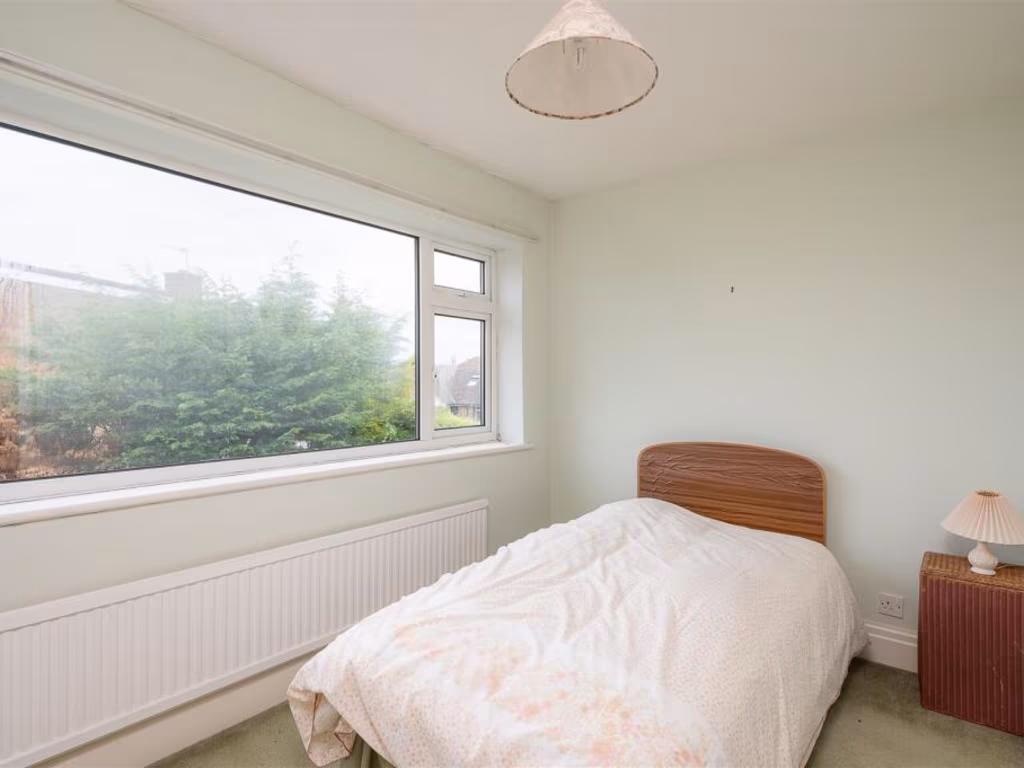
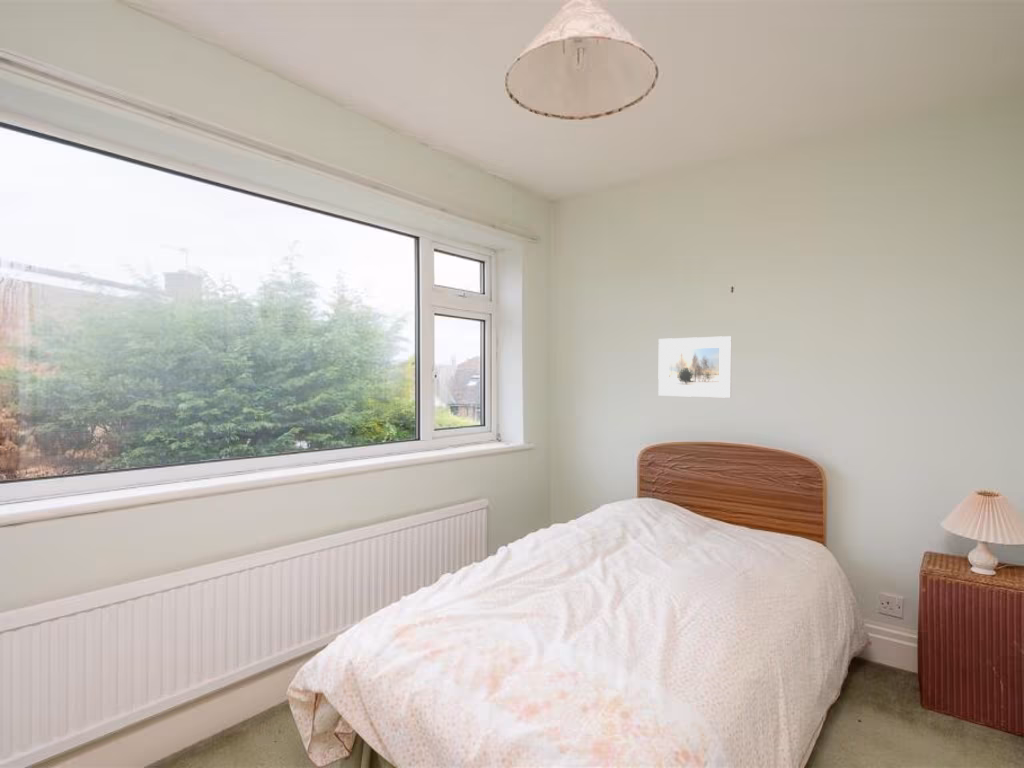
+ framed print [657,335,733,399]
